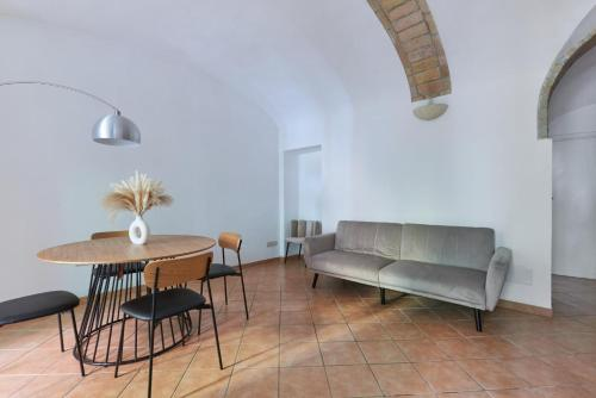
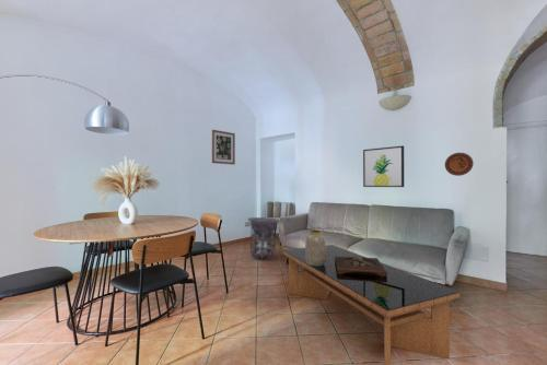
+ coffee table [282,244,461,365]
+ wooden tray [335,257,387,276]
+ wall art [211,129,236,166]
+ wall art [362,144,405,188]
+ side table [247,216,280,260]
+ decorative plate [444,152,475,177]
+ vase [304,229,327,267]
